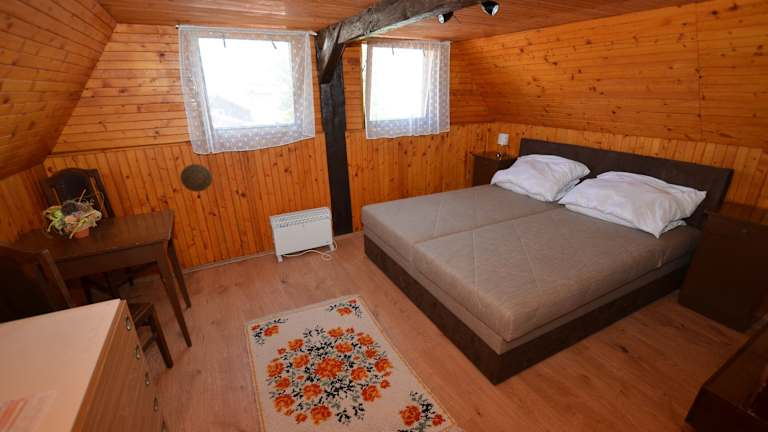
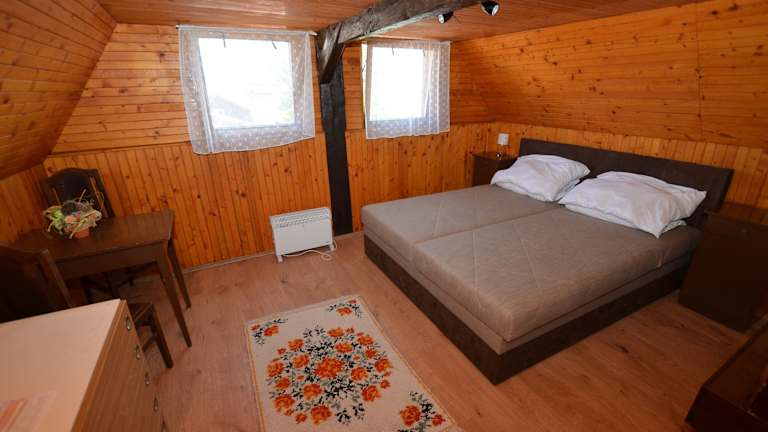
- decorative plate [179,163,213,193]
